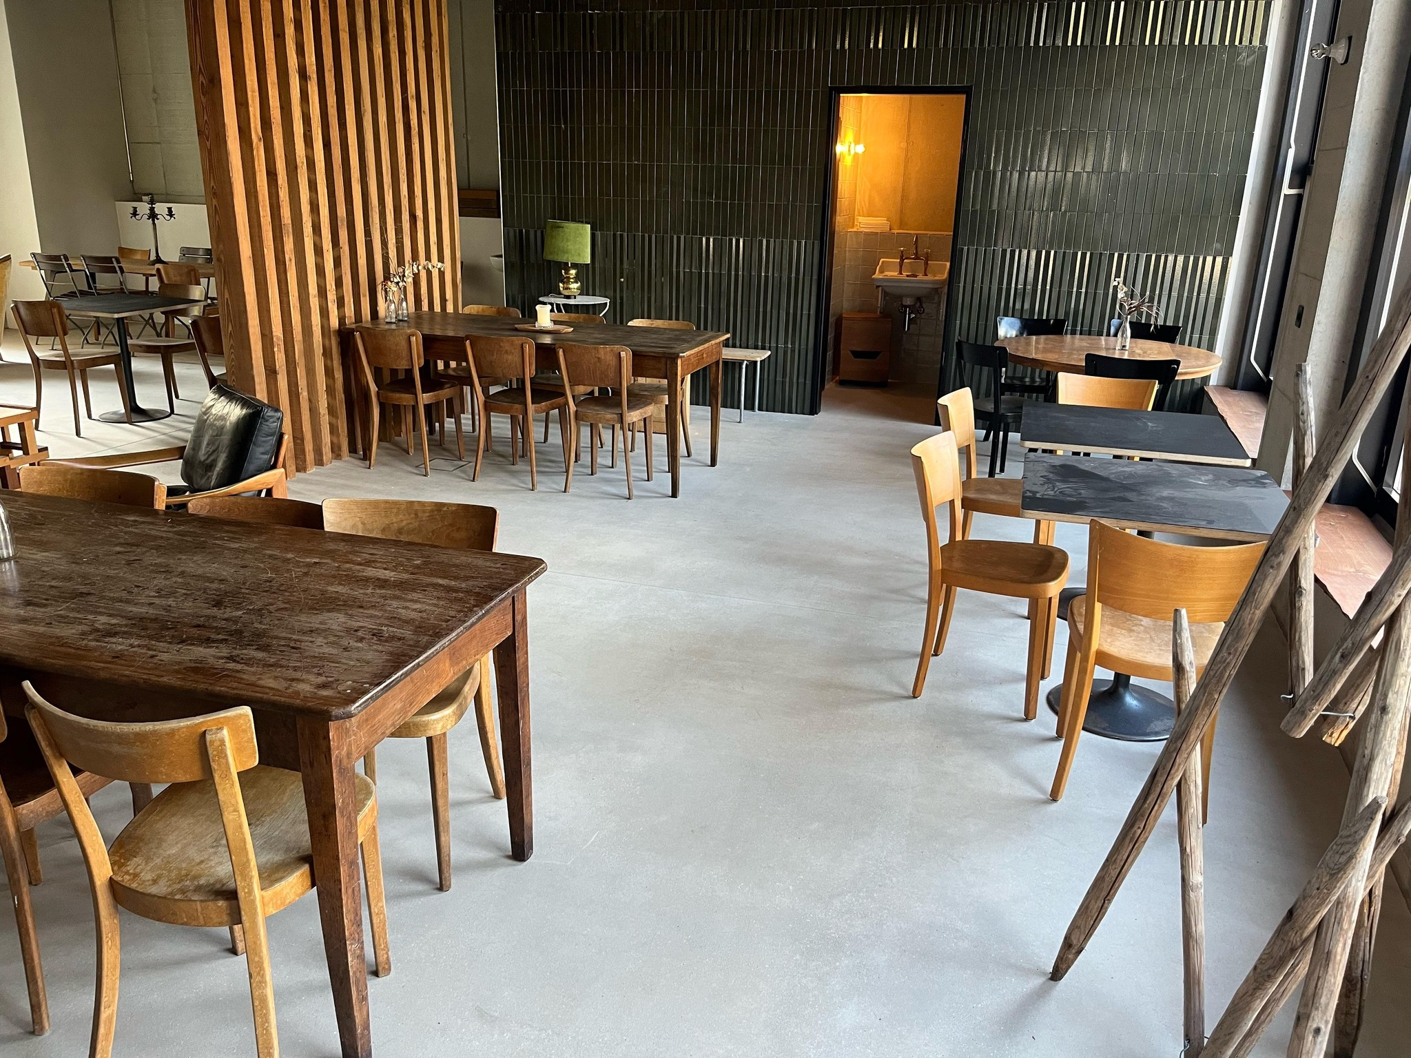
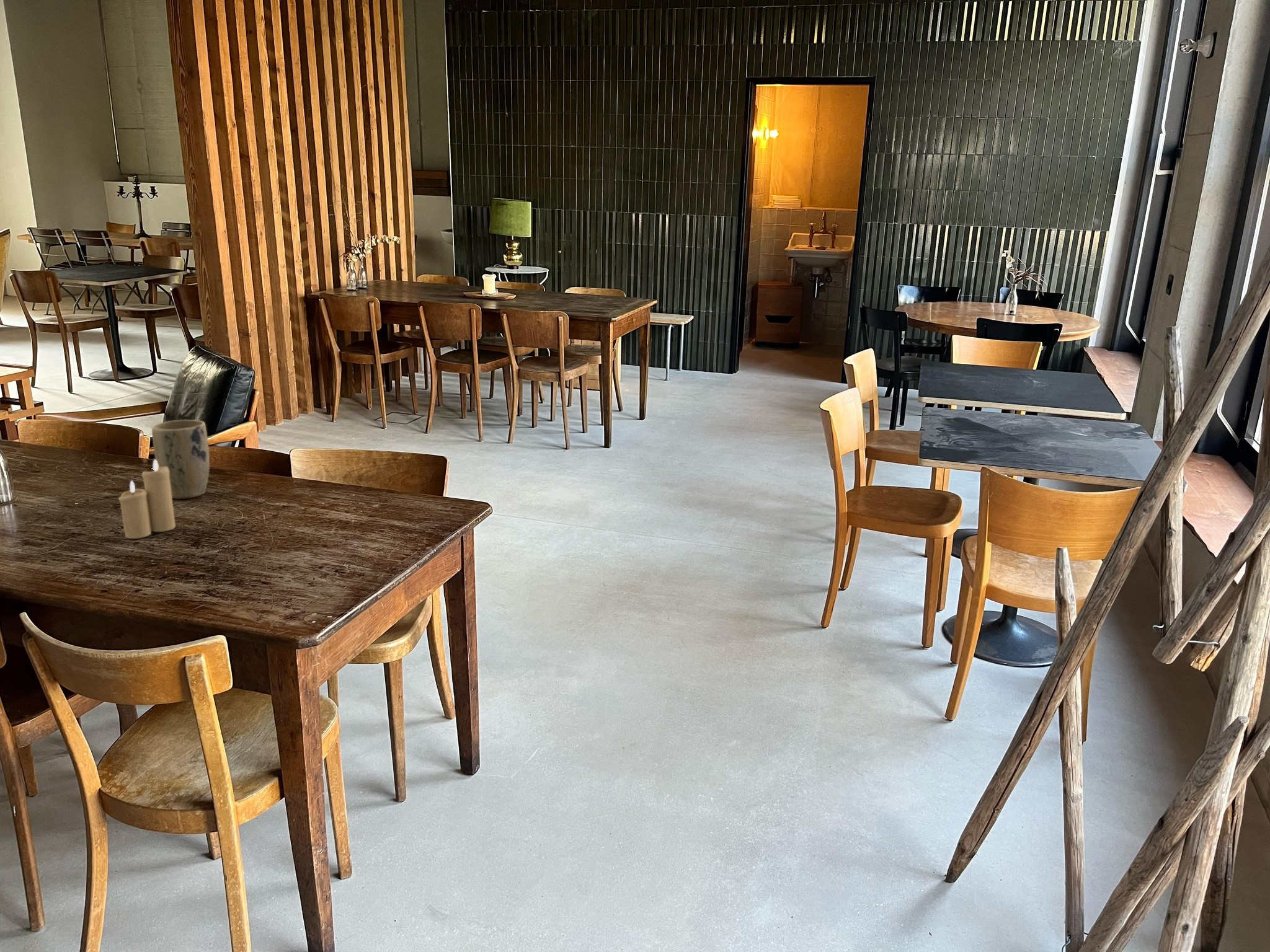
+ candle [118,459,176,539]
+ plant pot [151,419,210,500]
